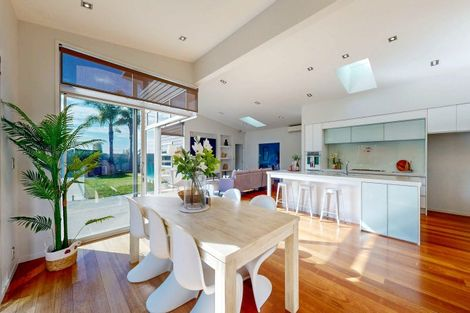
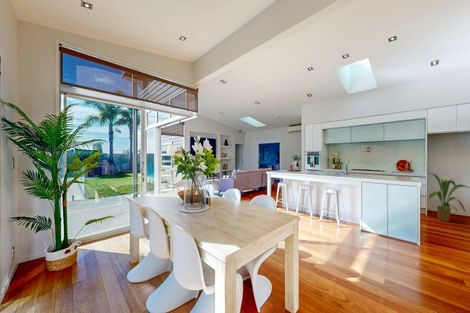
+ house plant [428,172,470,223]
